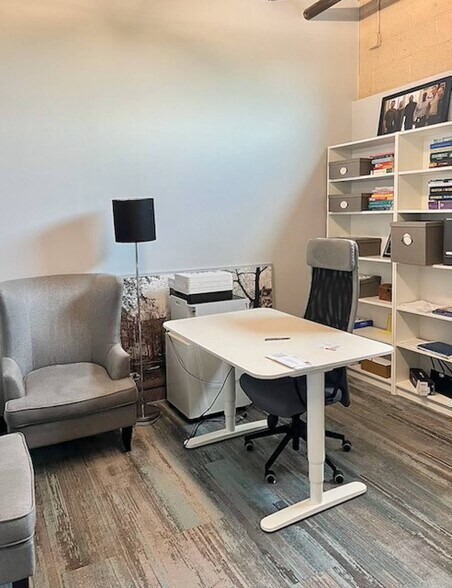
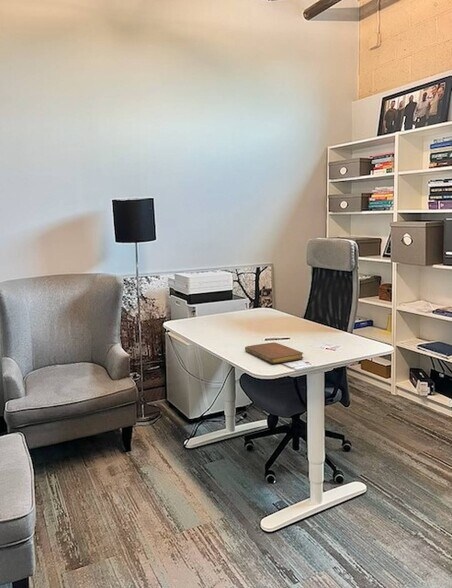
+ notebook [244,341,304,364]
